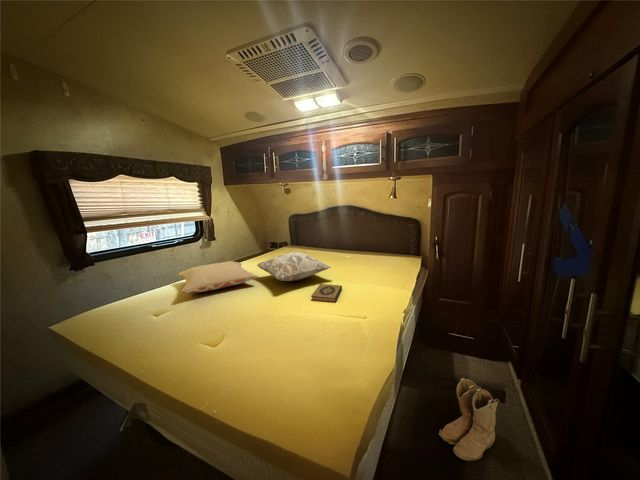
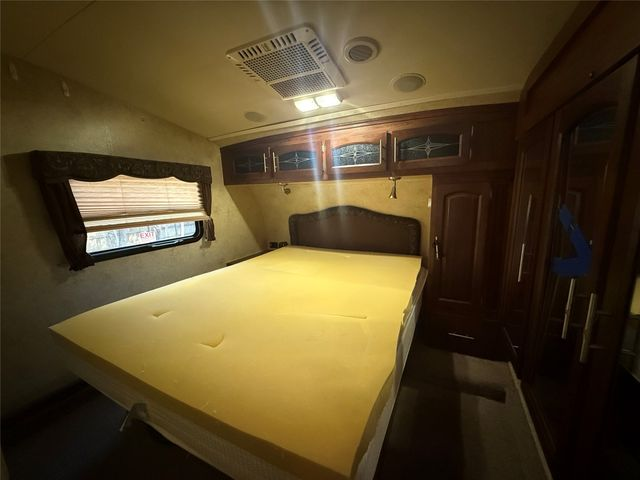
- pillow [177,260,259,294]
- hardback book [310,283,343,303]
- decorative pillow [256,252,331,282]
- boots [438,377,501,462]
